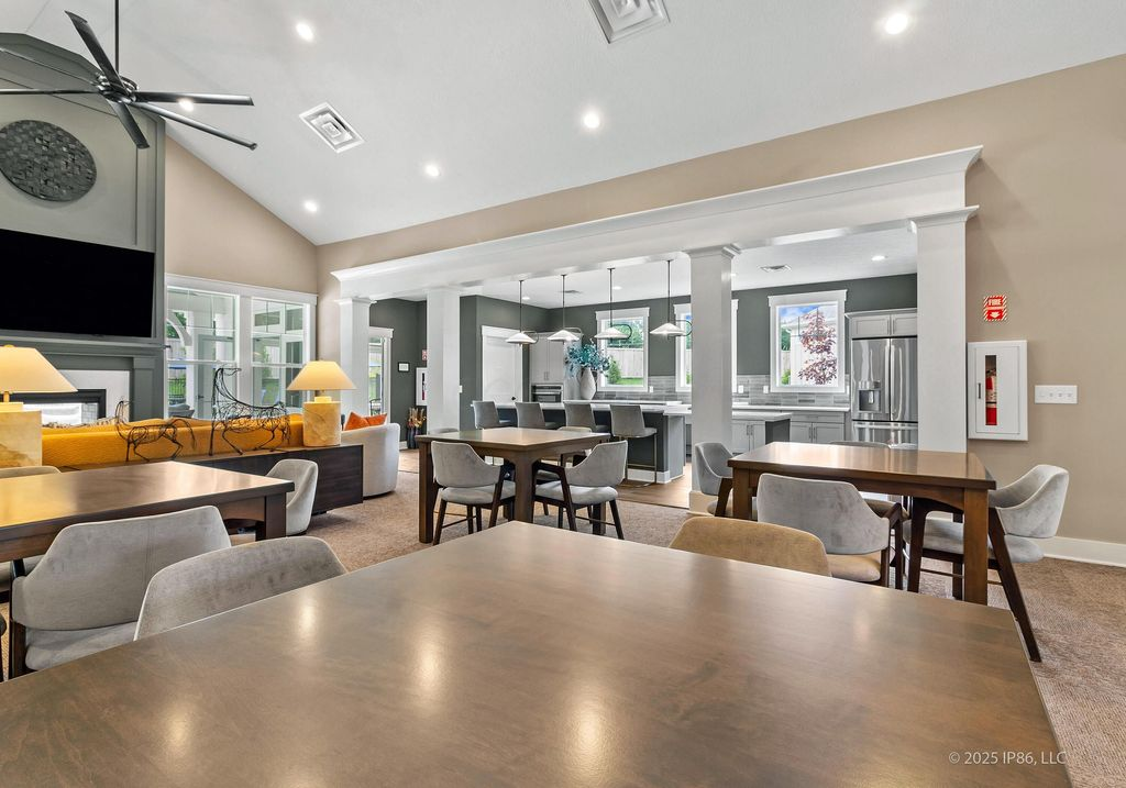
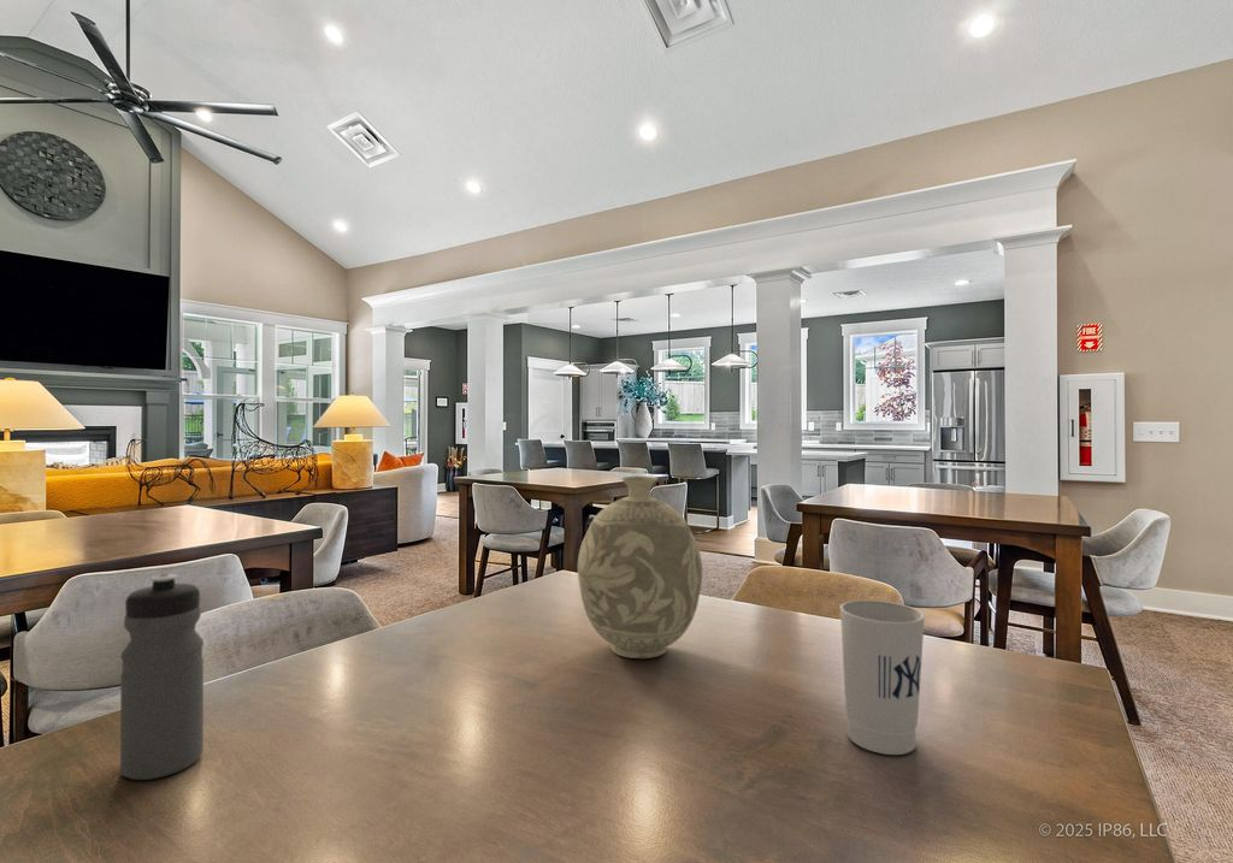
+ cup [838,599,926,756]
+ decorative vase [577,475,703,660]
+ water bottle [119,573,205,781]
